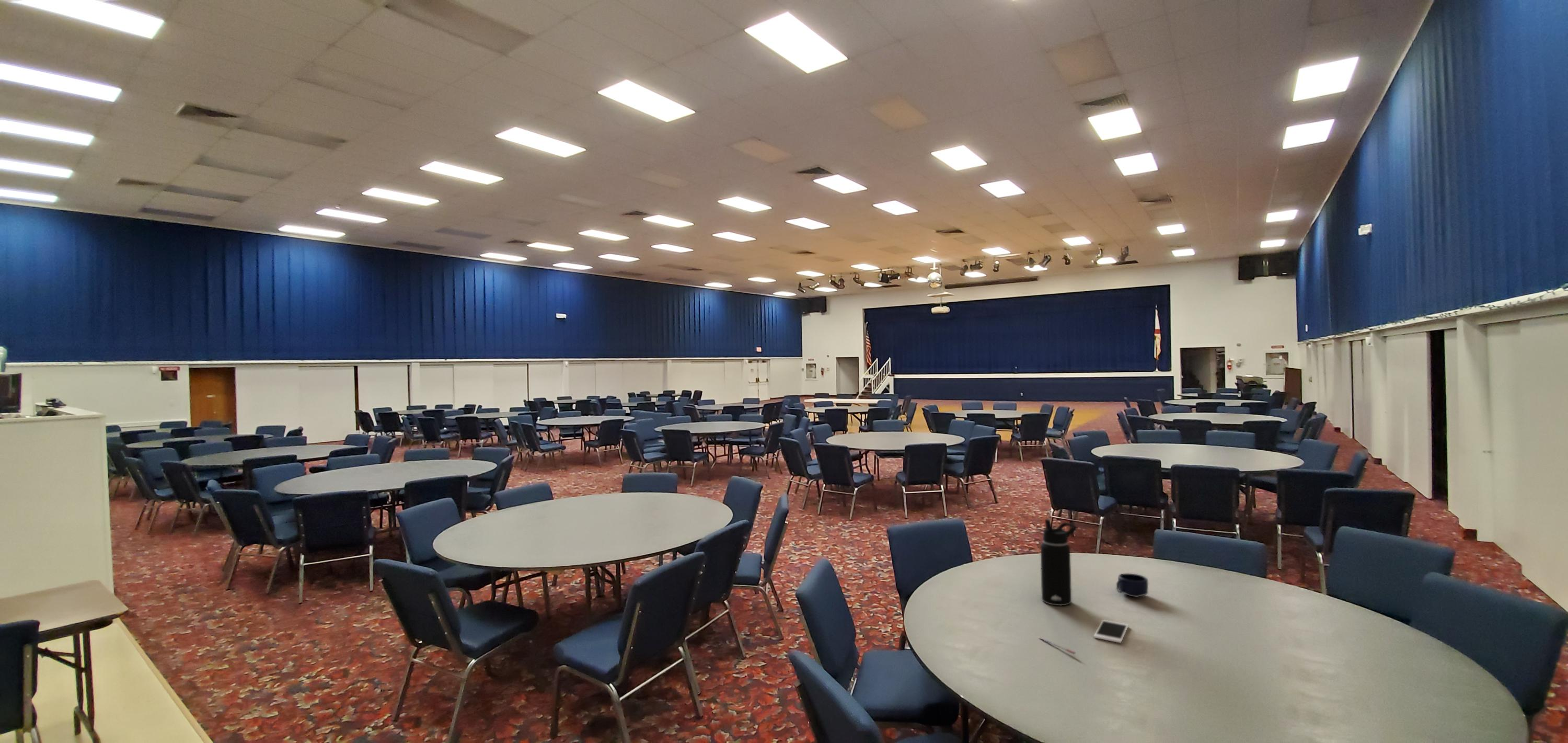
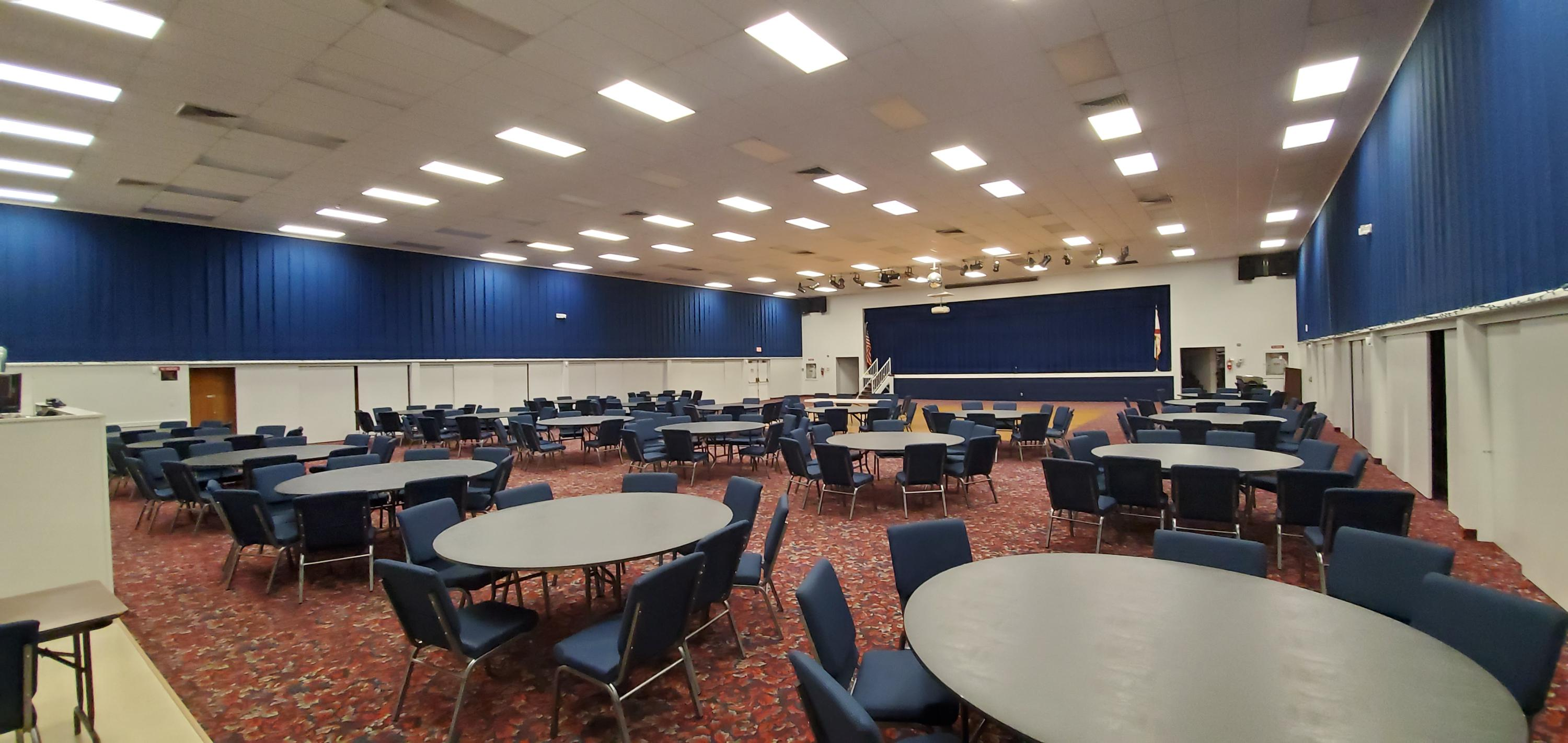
- pen [1039,637,1076,655]
- mug [1116,573,1149,598]
- water bottle [1040,519,1077,606]
- cell phone [1093,619,1129,644]
